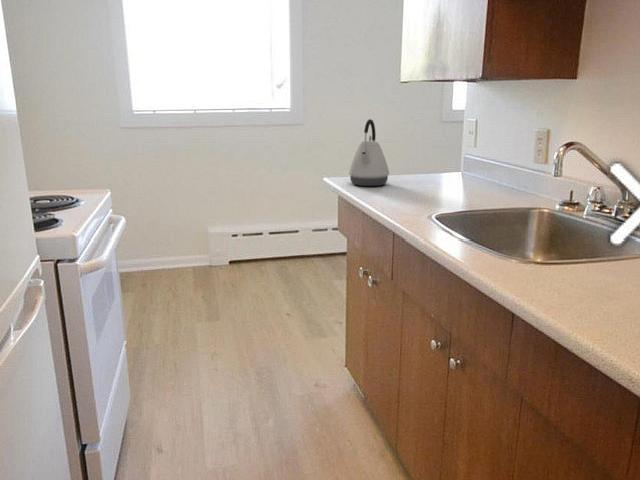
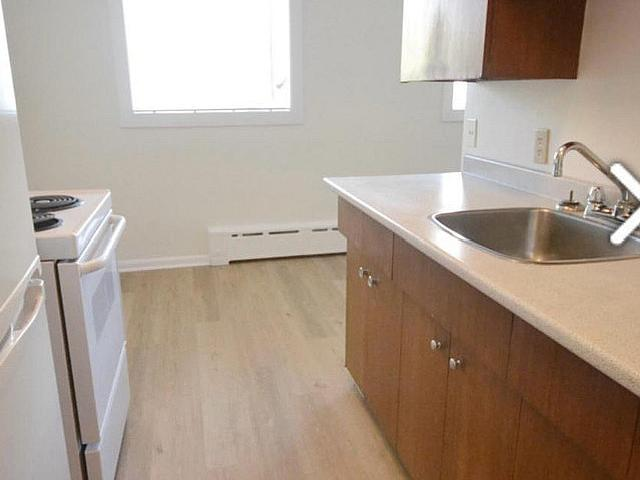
- kettle [348,118,390,187]
